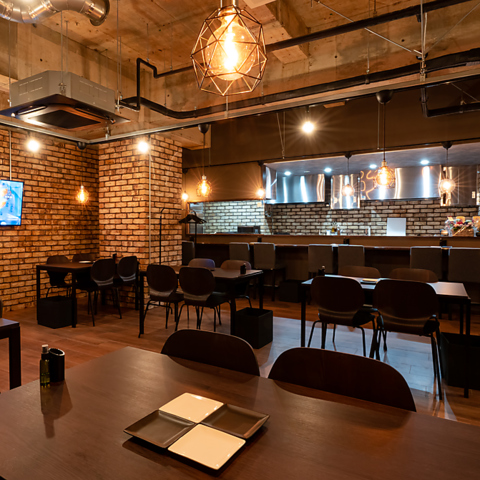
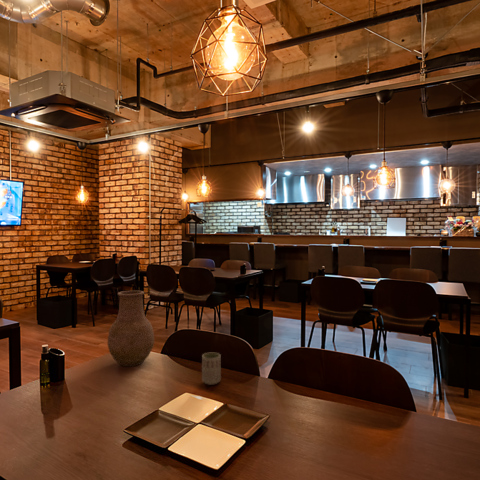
+ cup [201,352,222,386]
+ vase [106,290,155,367]
